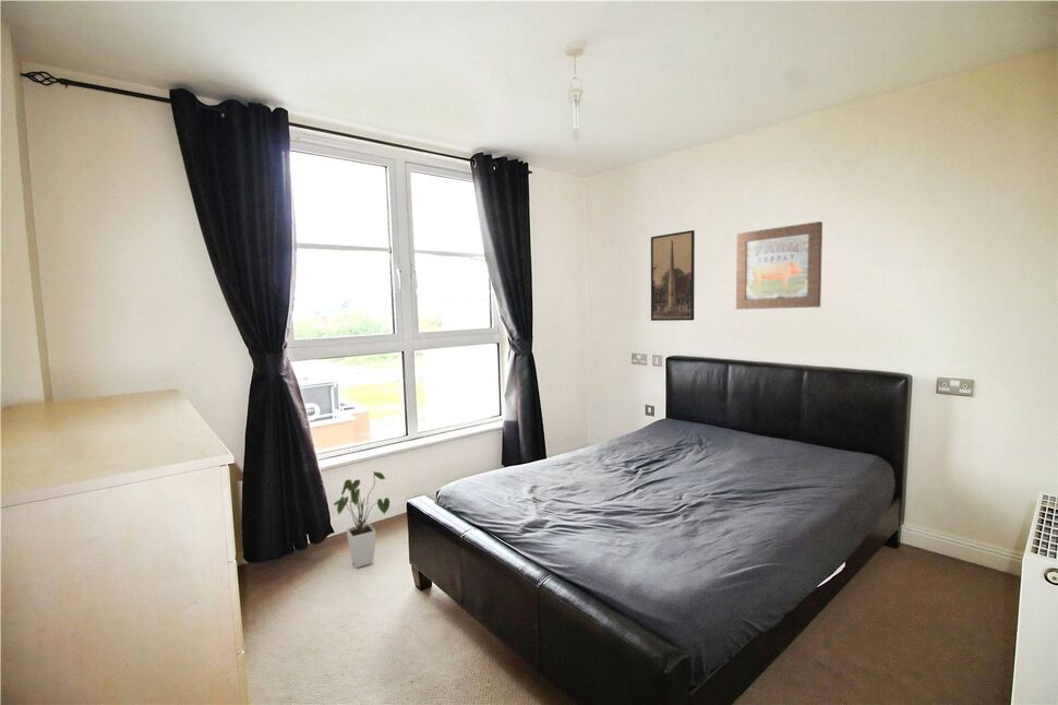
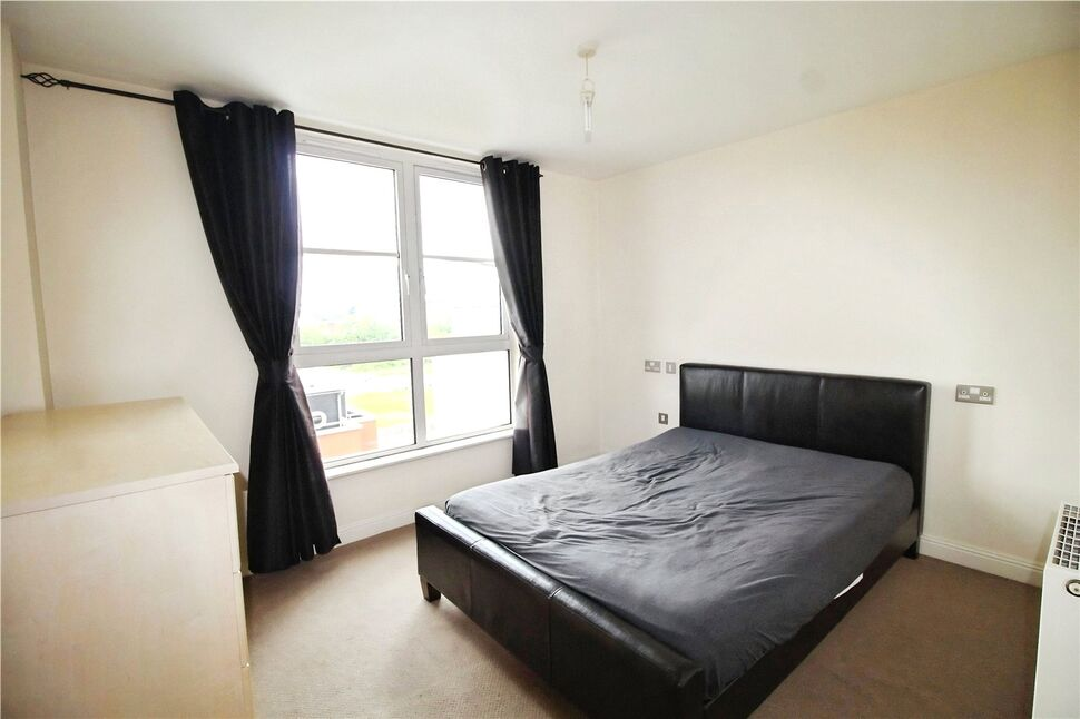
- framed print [650,229,696,322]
- house plant [333,470,390,569]
- wall art [735,220,823,310]
